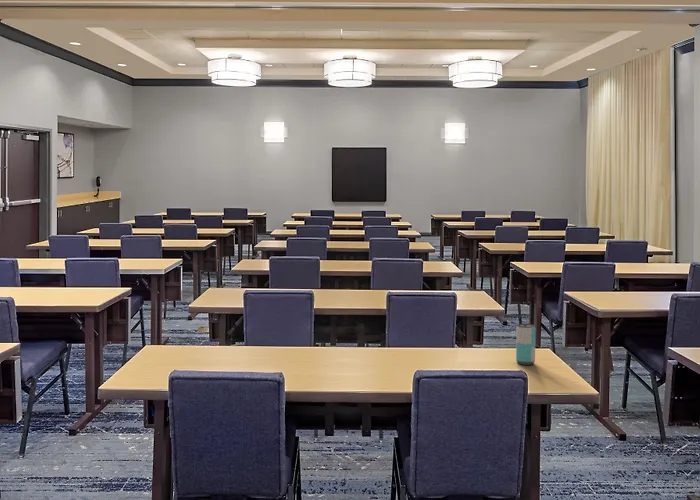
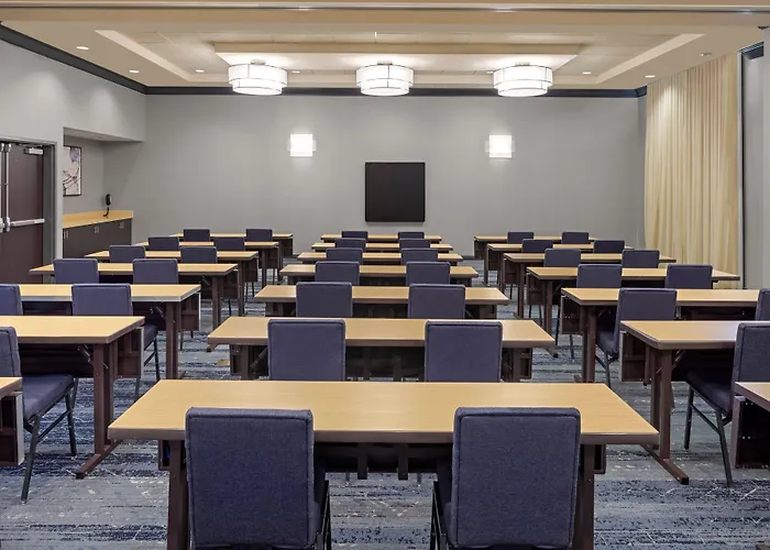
- beverage can [515,323,536,366]
